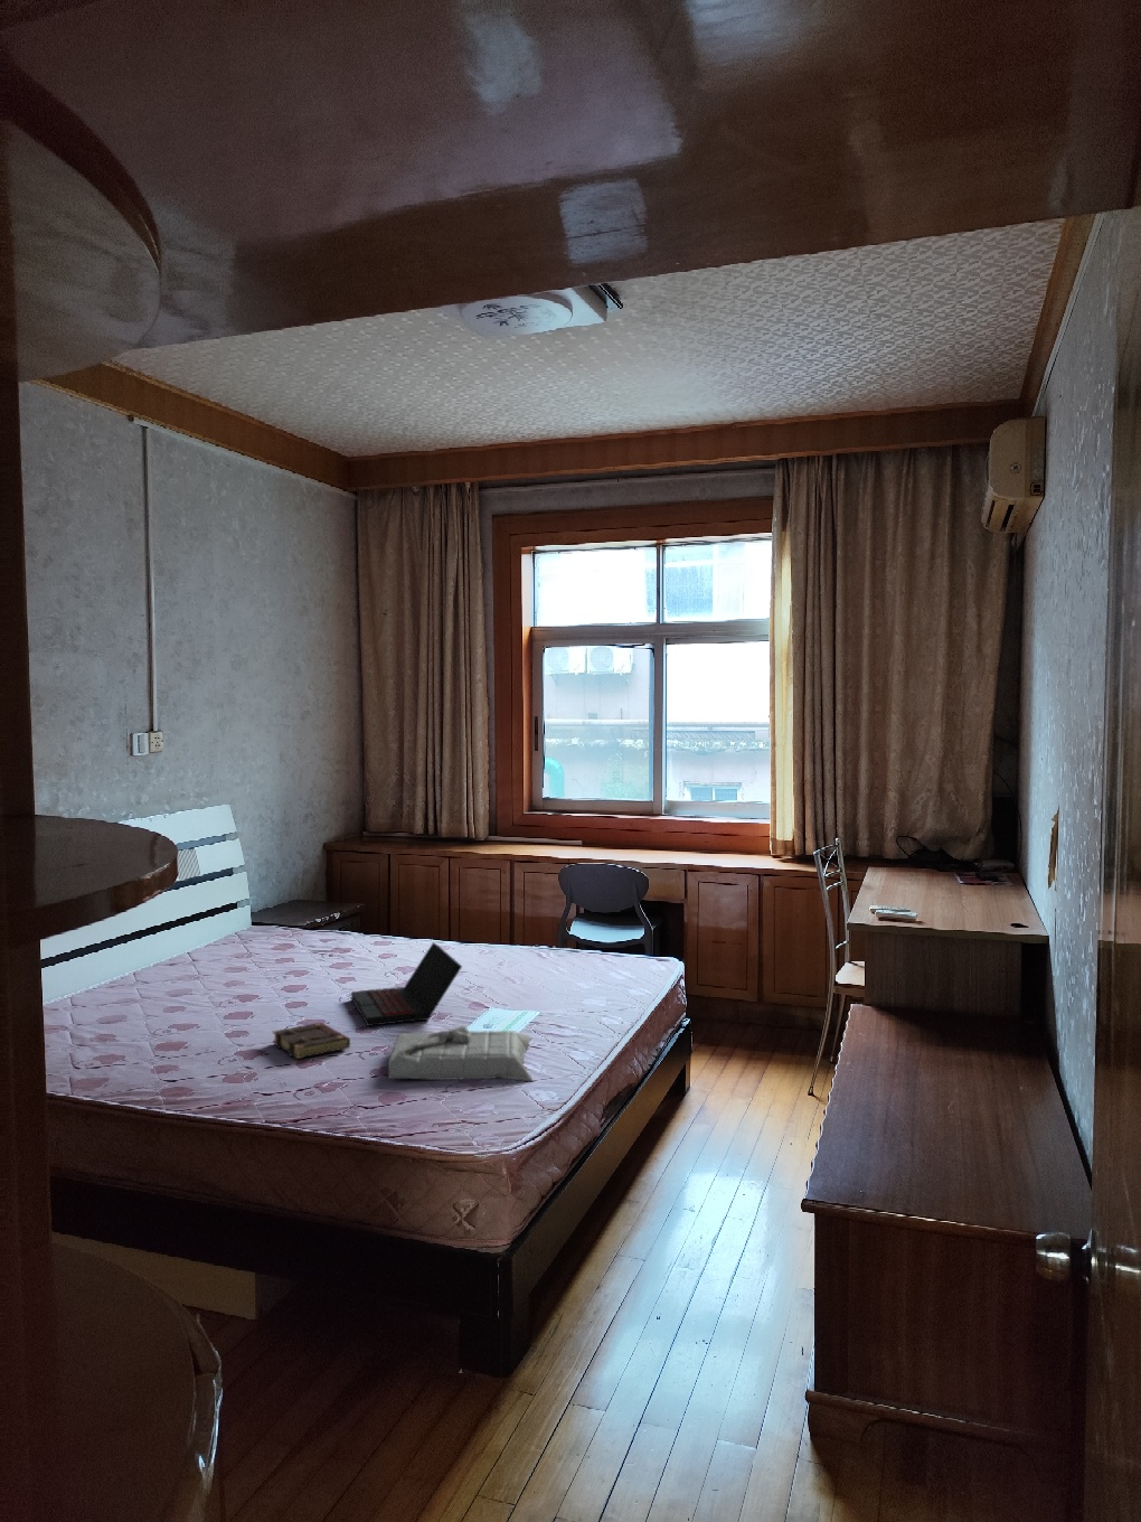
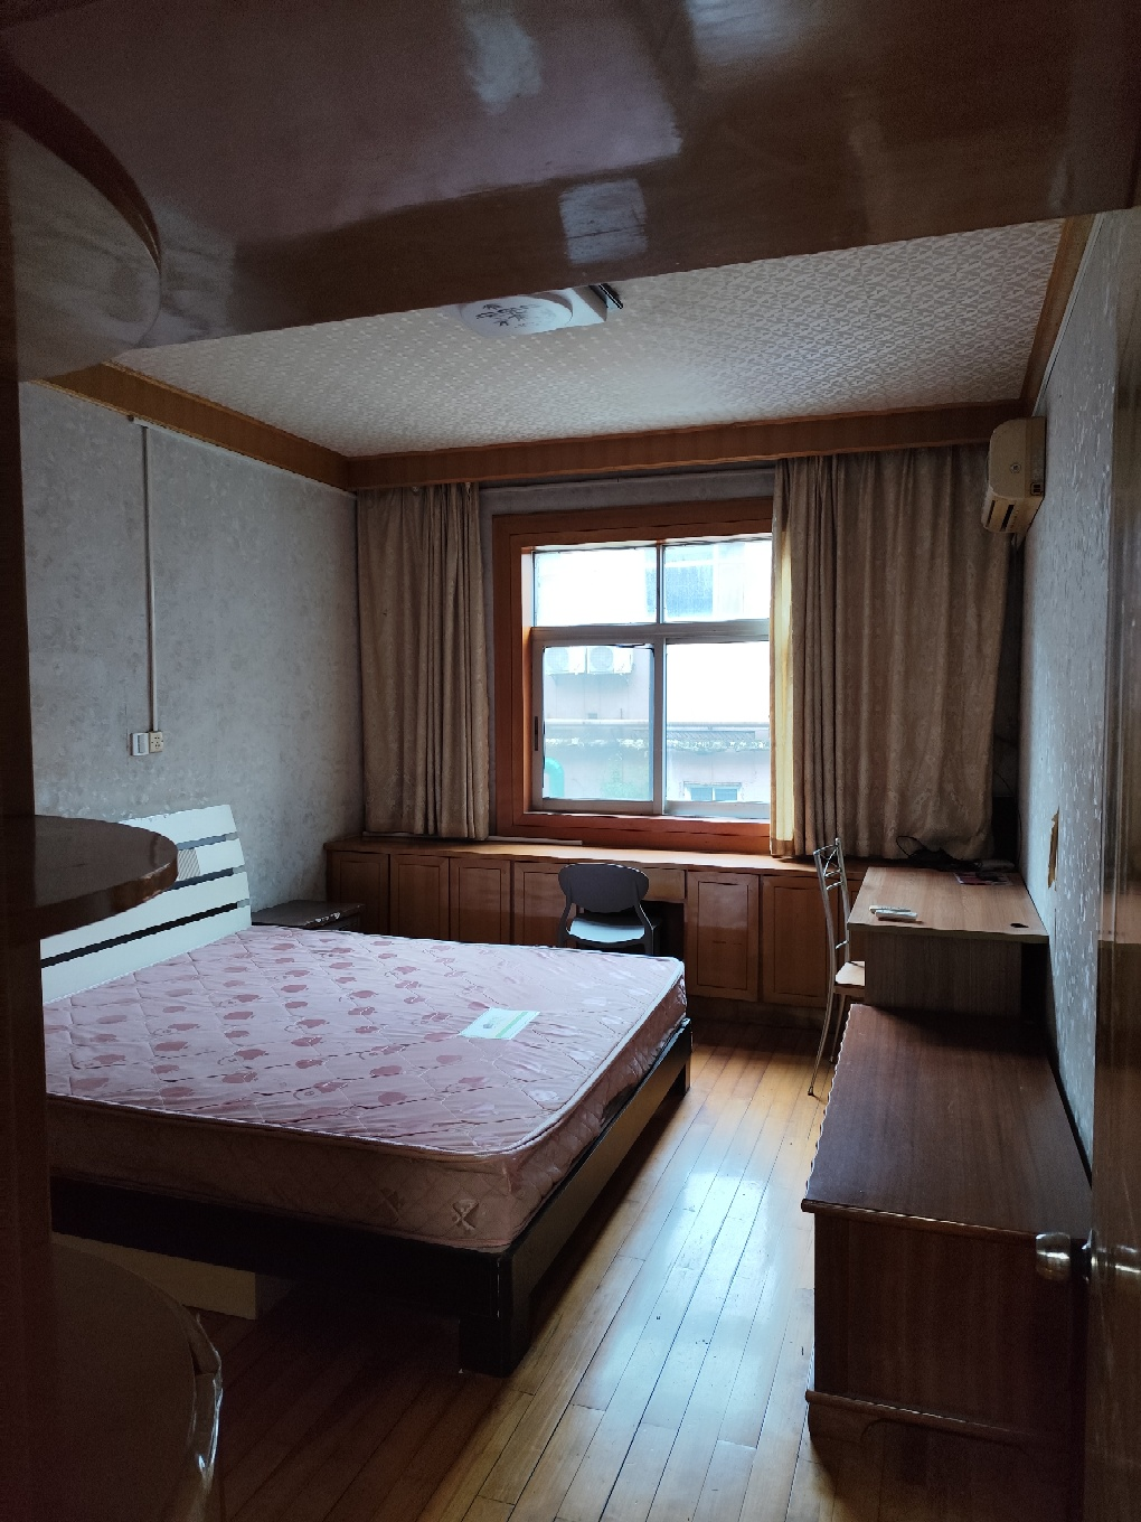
- laptop [350,941,463,1027]
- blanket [387,1025,533,1082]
- book [271,1022,351,1059]
